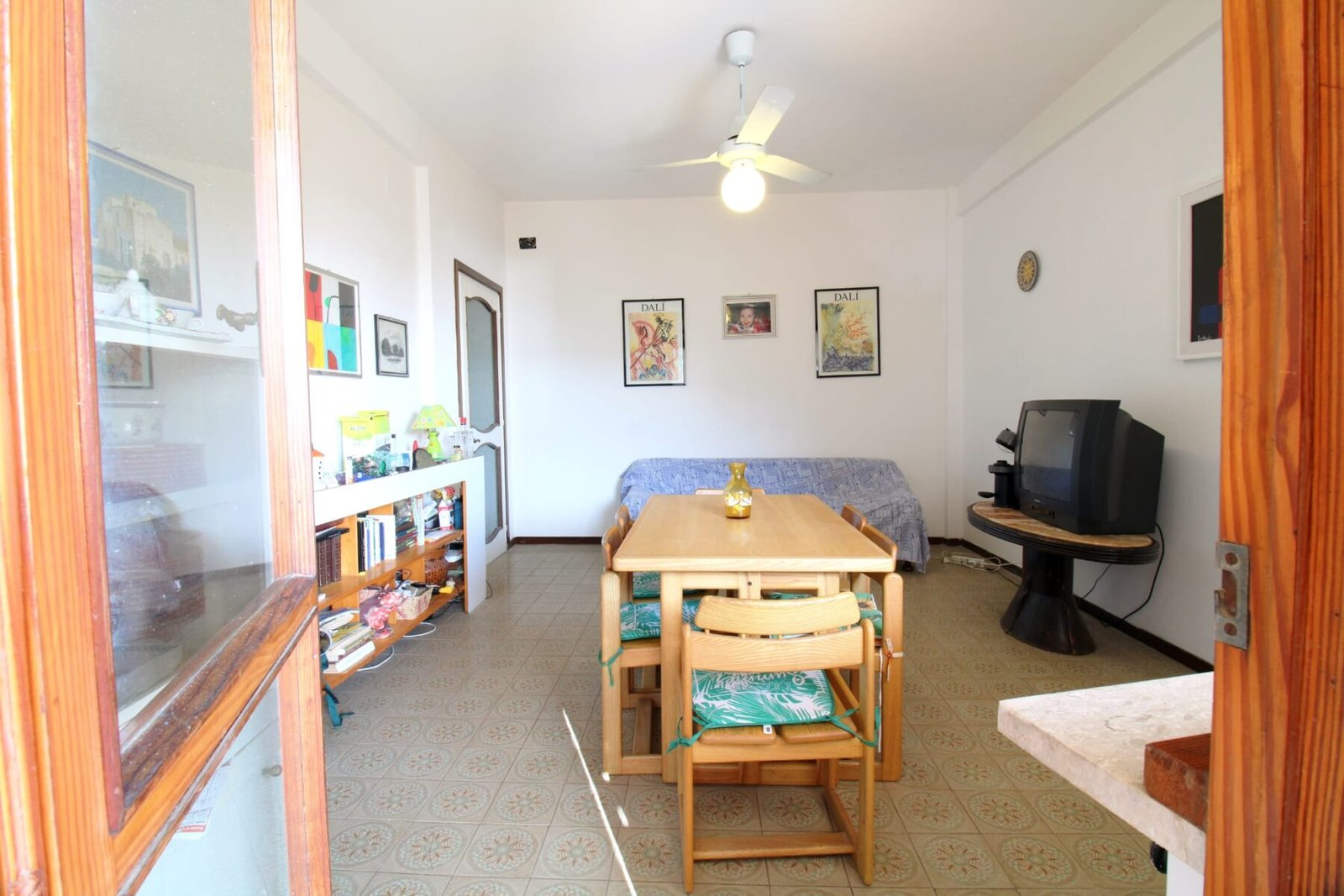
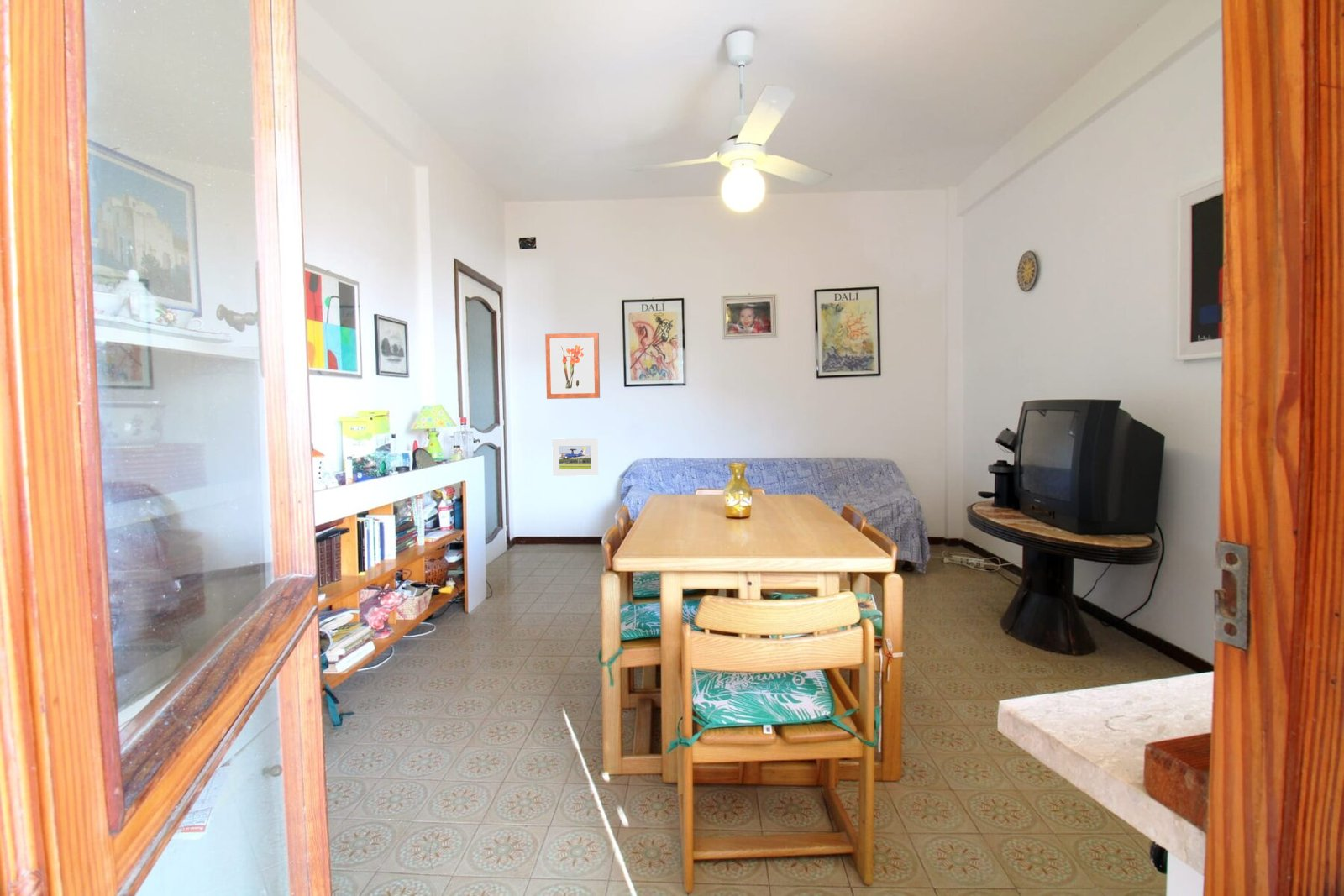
+ wall art [544,332,601,400]
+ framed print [551,438,599,477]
